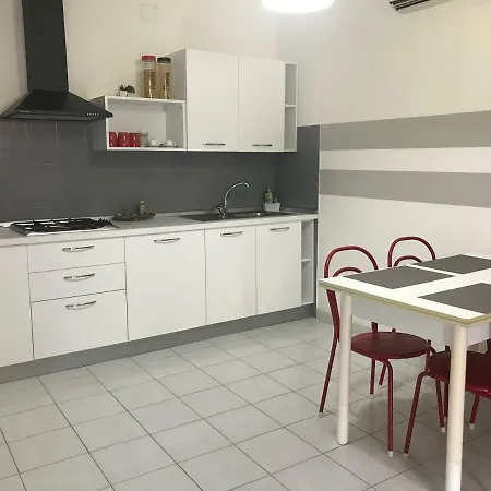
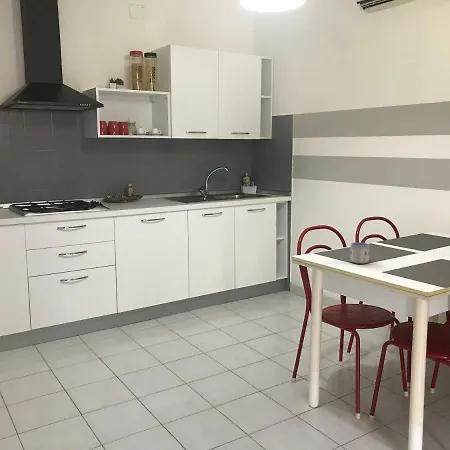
+ mug [349,241,370,264]
